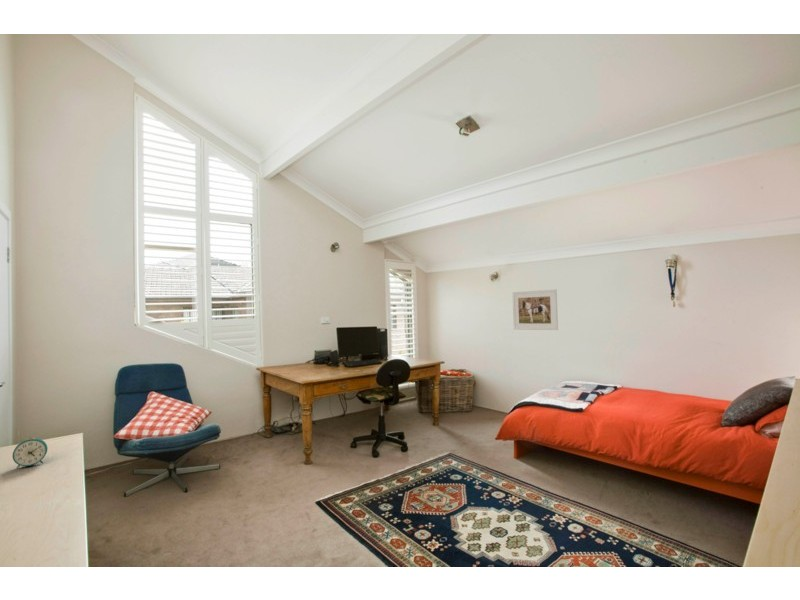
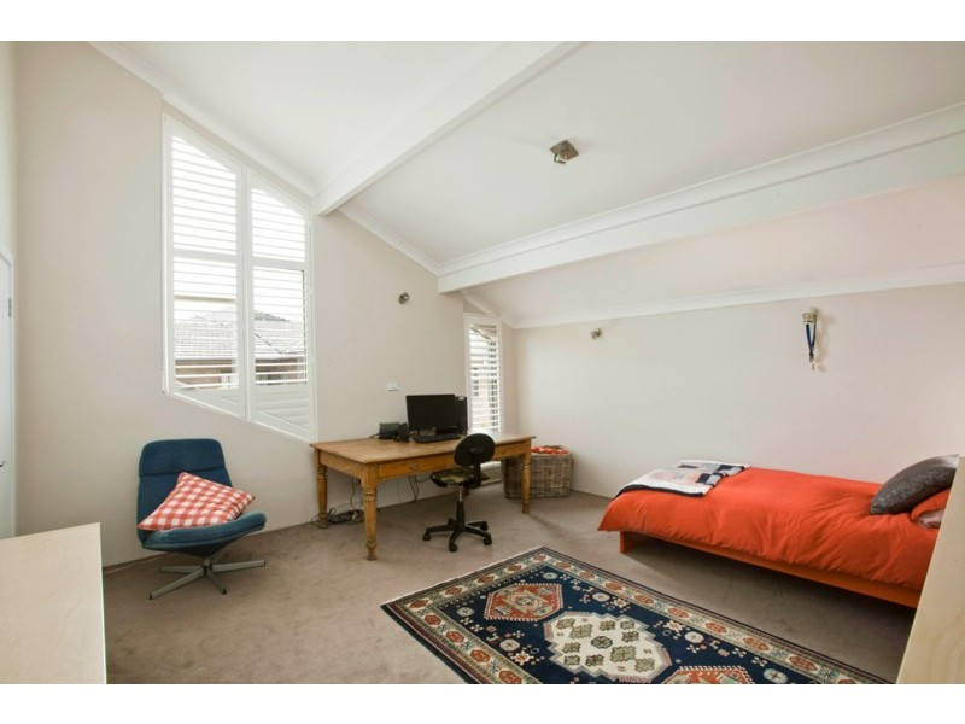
- alarm clock [12,436,48,469]
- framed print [512,289,559,331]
